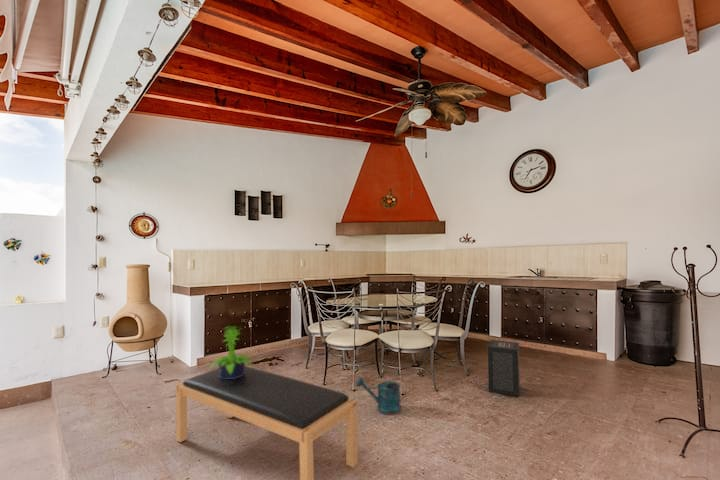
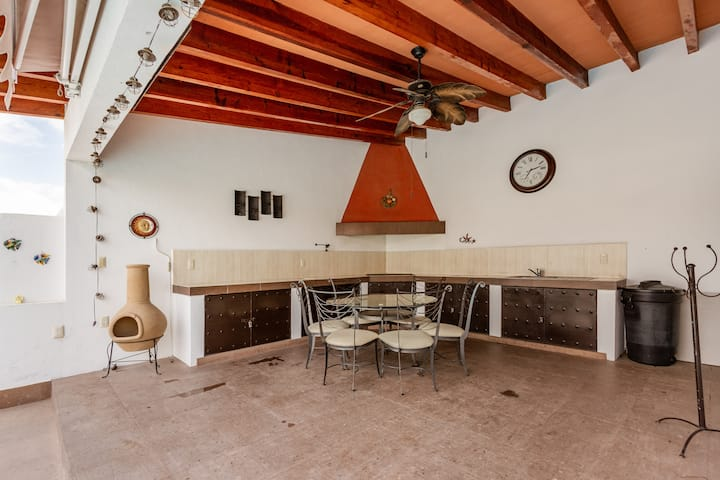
- speaker [487,339,521,398]
- bench [175,365,359,480]
- potted plant [207,325,257,379]
- watering can [355,376,407,416]
